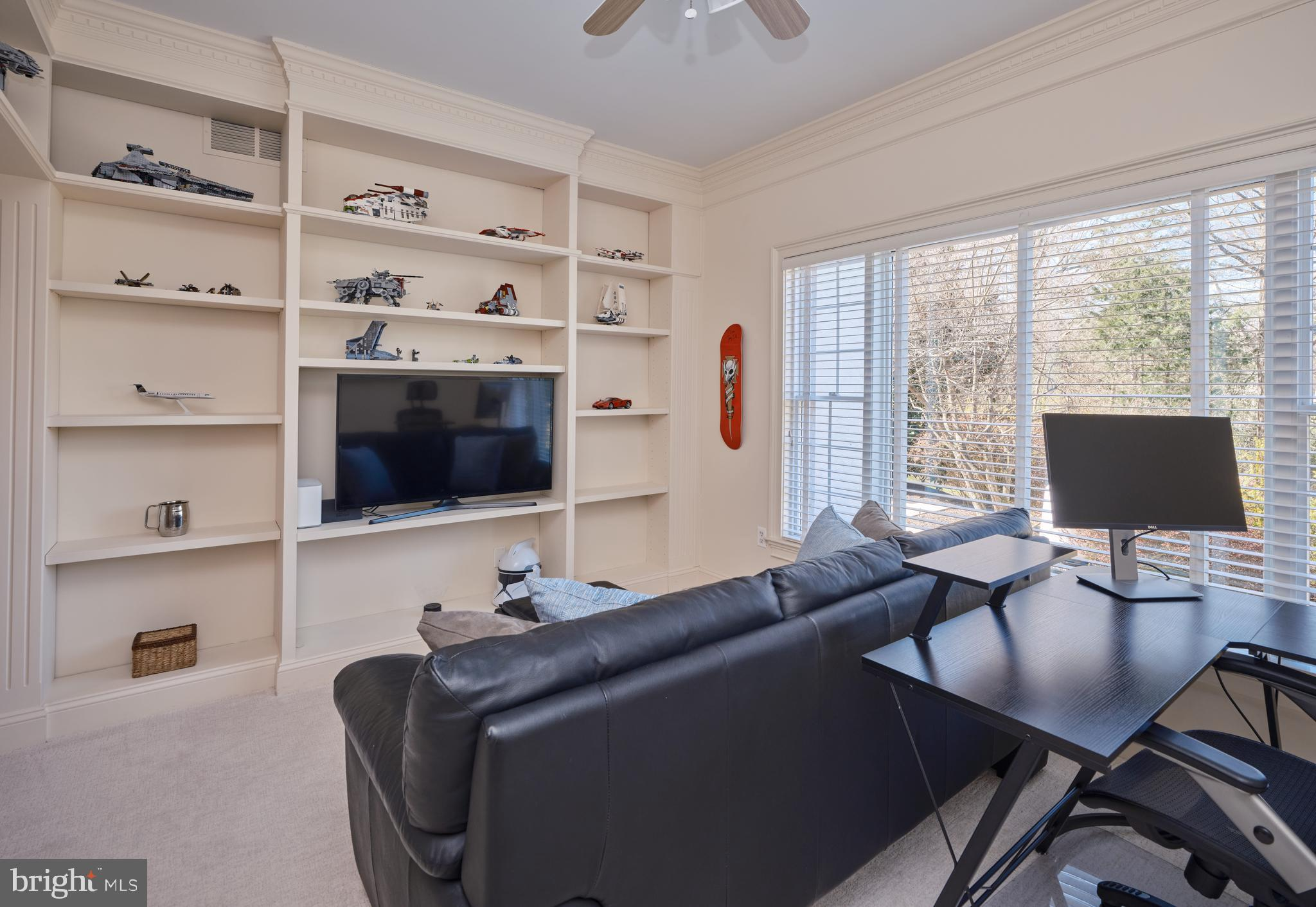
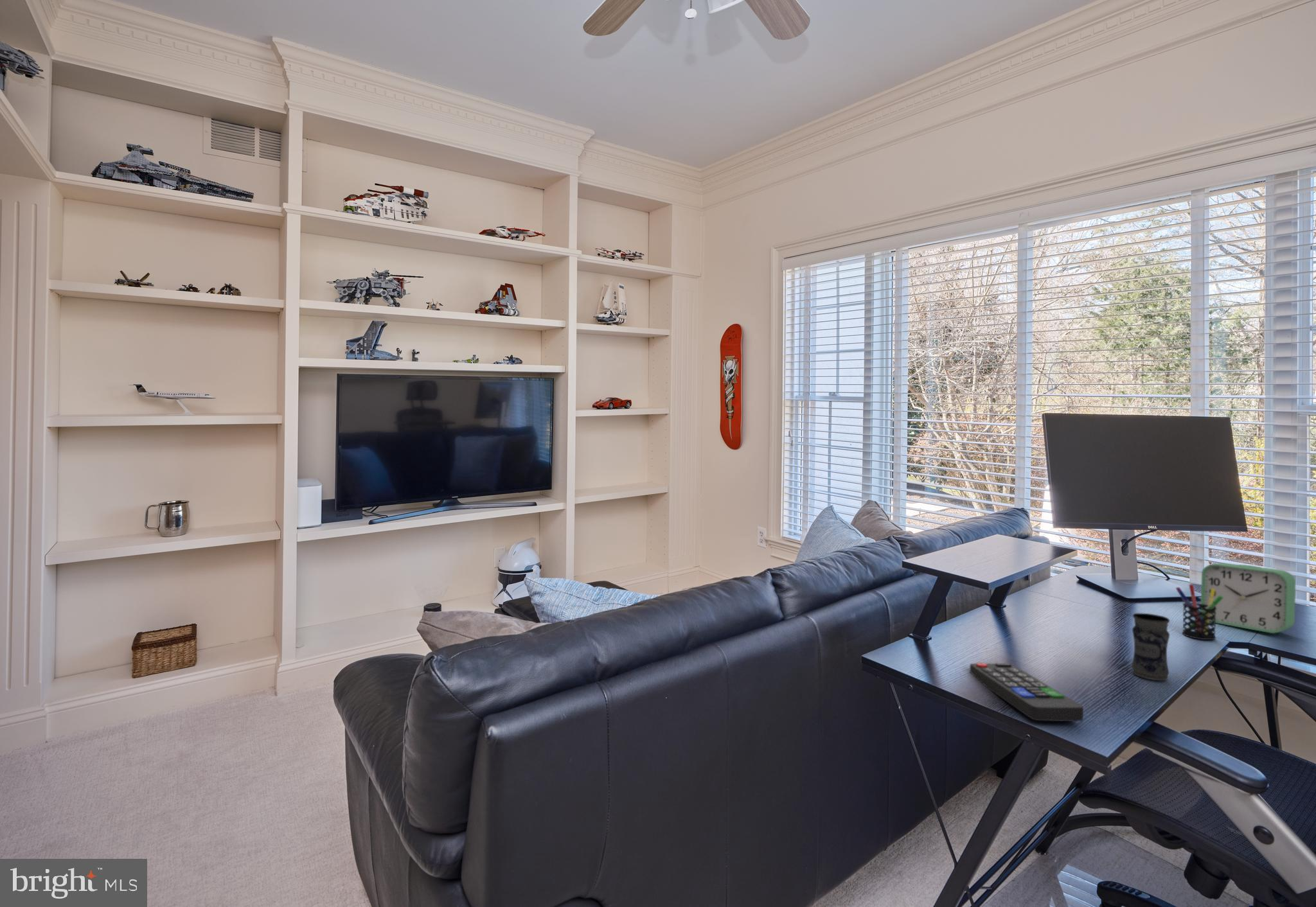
+ jar [1131,613,1170,681]
+ remote control [969,662,1084,722]
+ alarm clock [1200,562,1296,634]
+ pen holder [1175,584,1223,640]
